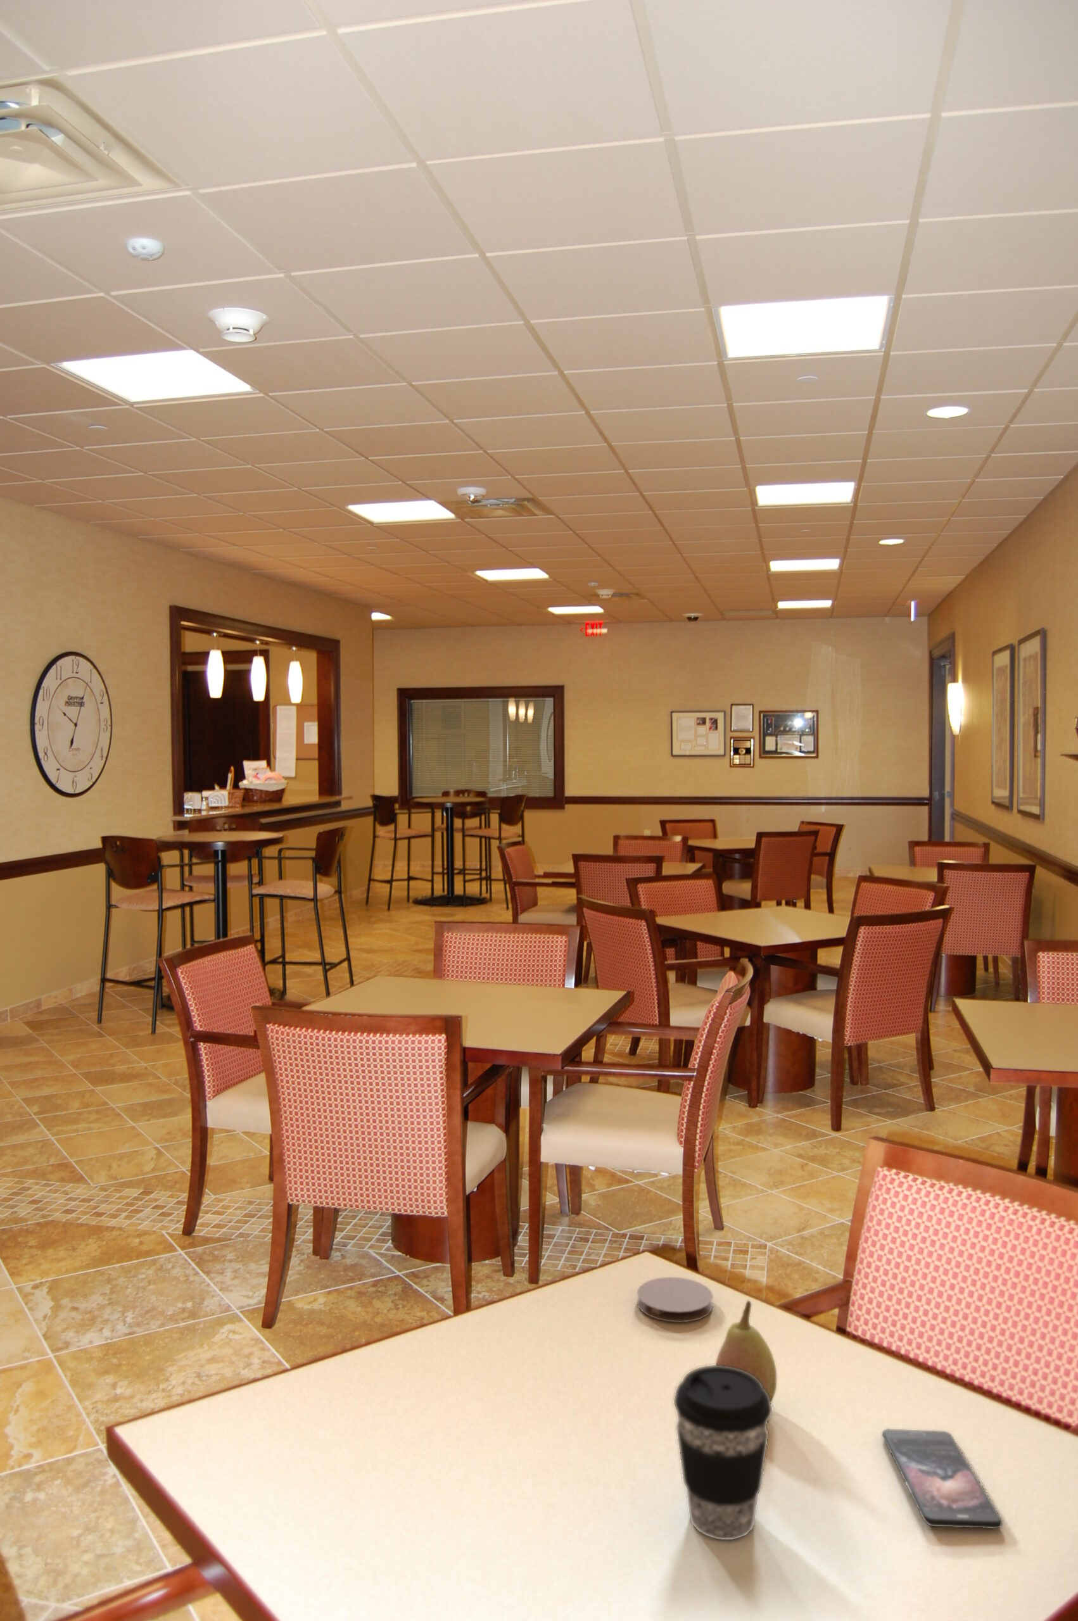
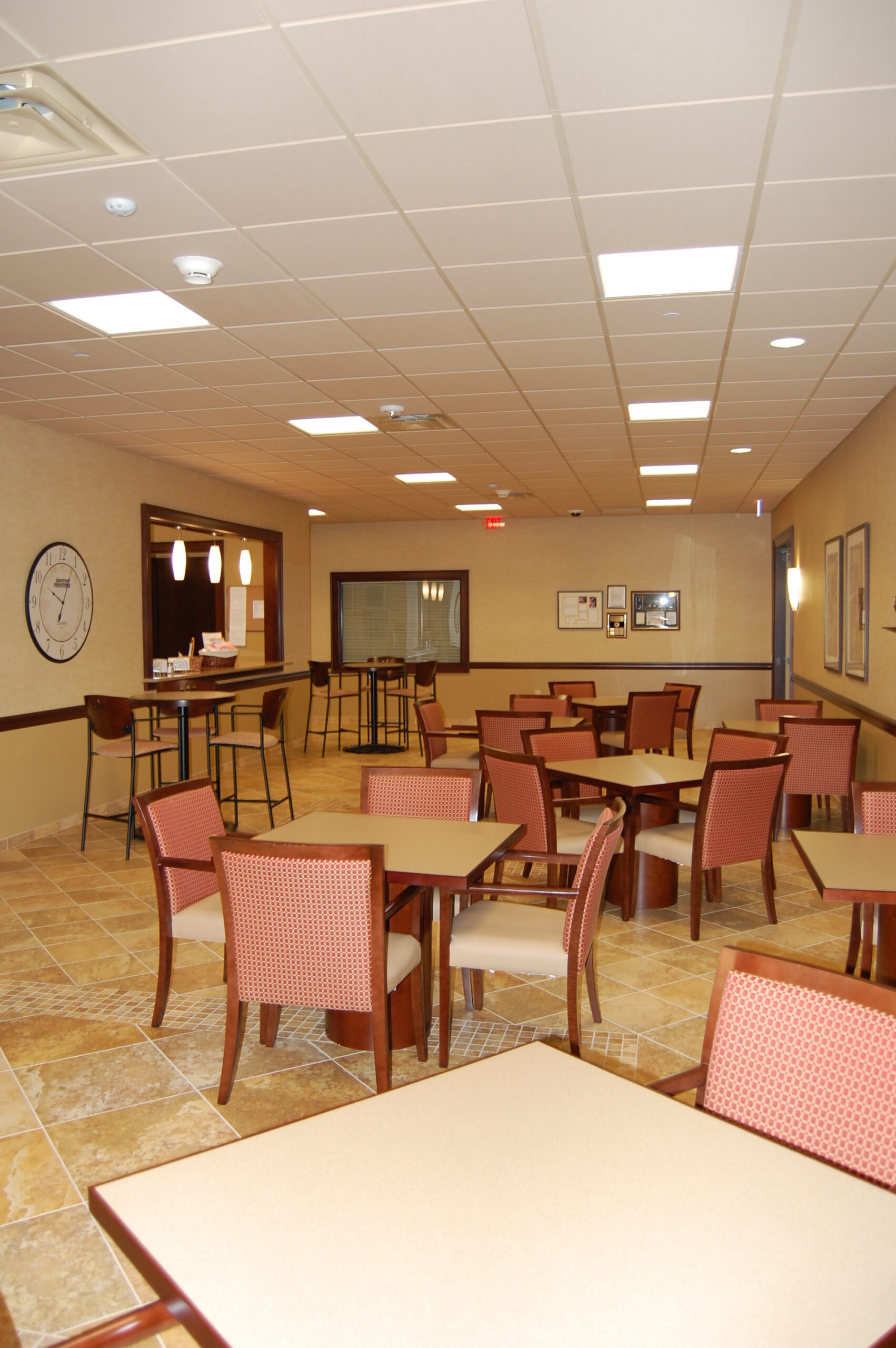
- smartphone [882,1429,1003,1530]
- coffee cup [674,1365,772,1540]
- coaster [636,1277,713,1323]
- fruit [715,1300,777,1403]
